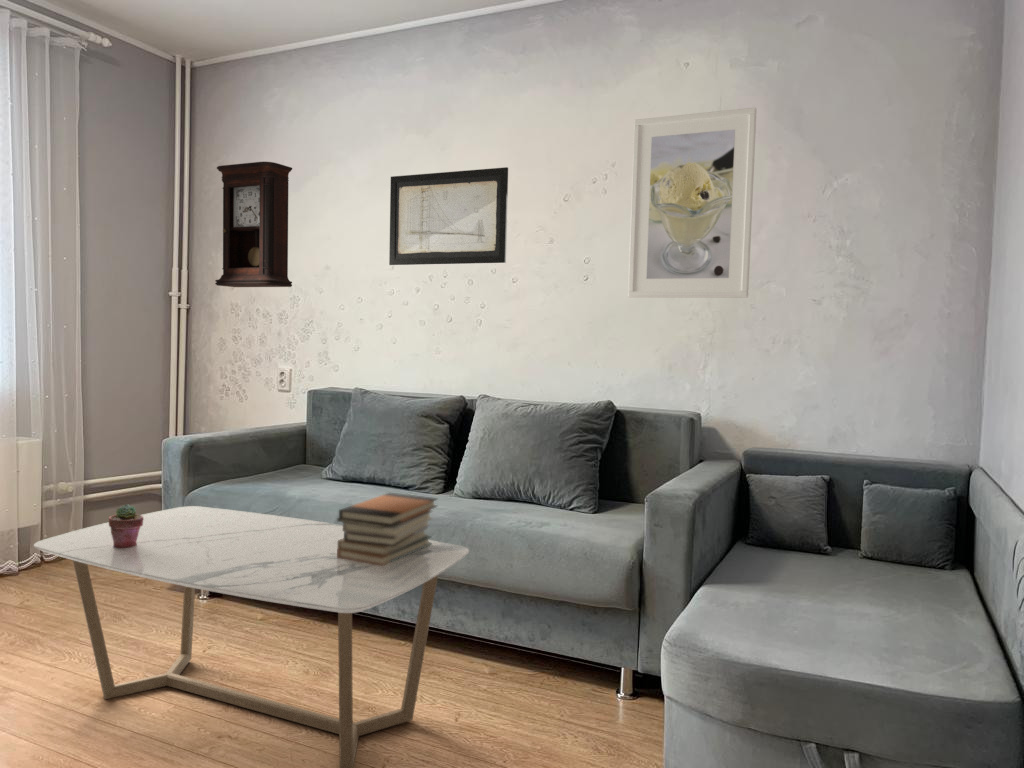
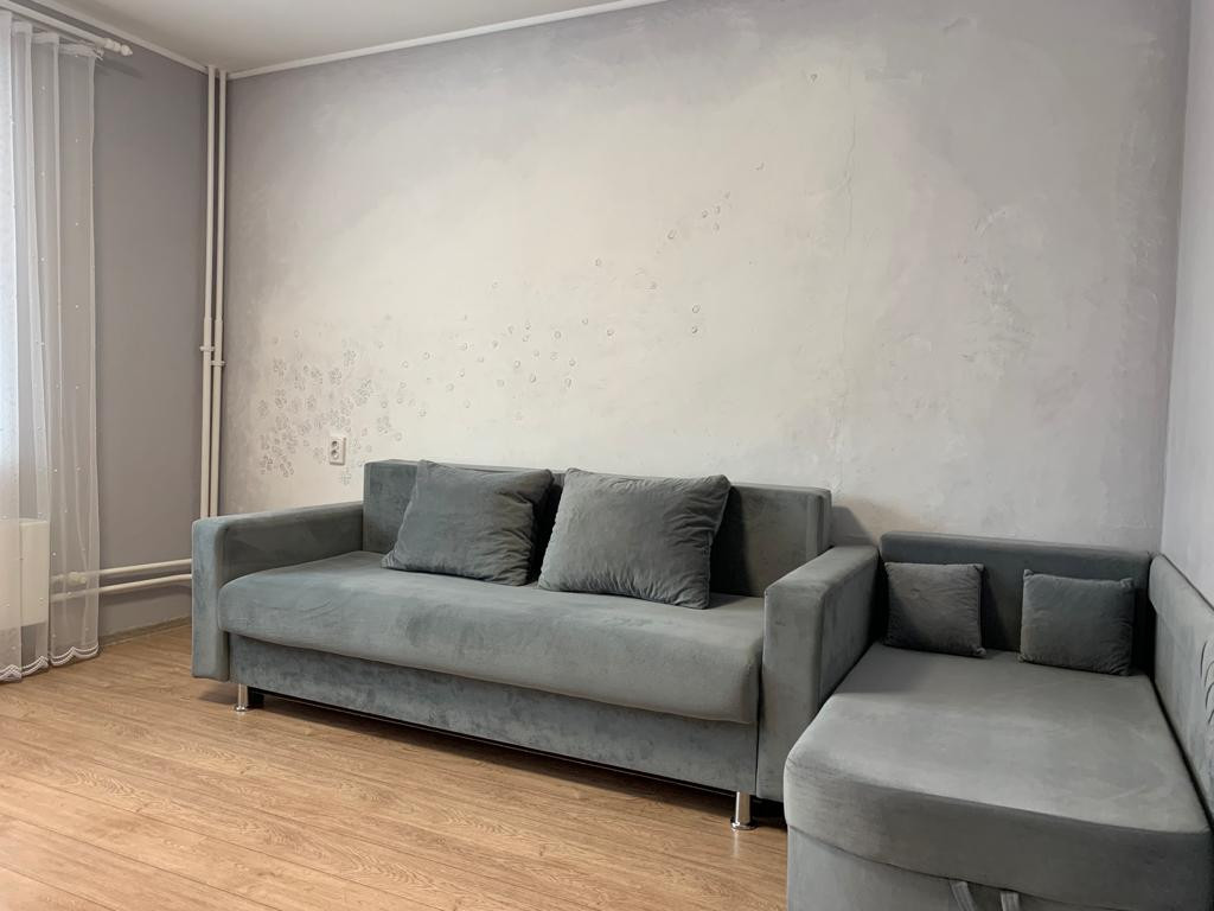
- potted succulent [108,503,143,548]
- book stack [336,492,439,565]
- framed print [627,106,758,299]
- coffee table [33,505,470,768]
- pendulum clock [214,161,293,288]
- wall art [388,166,509,266]
